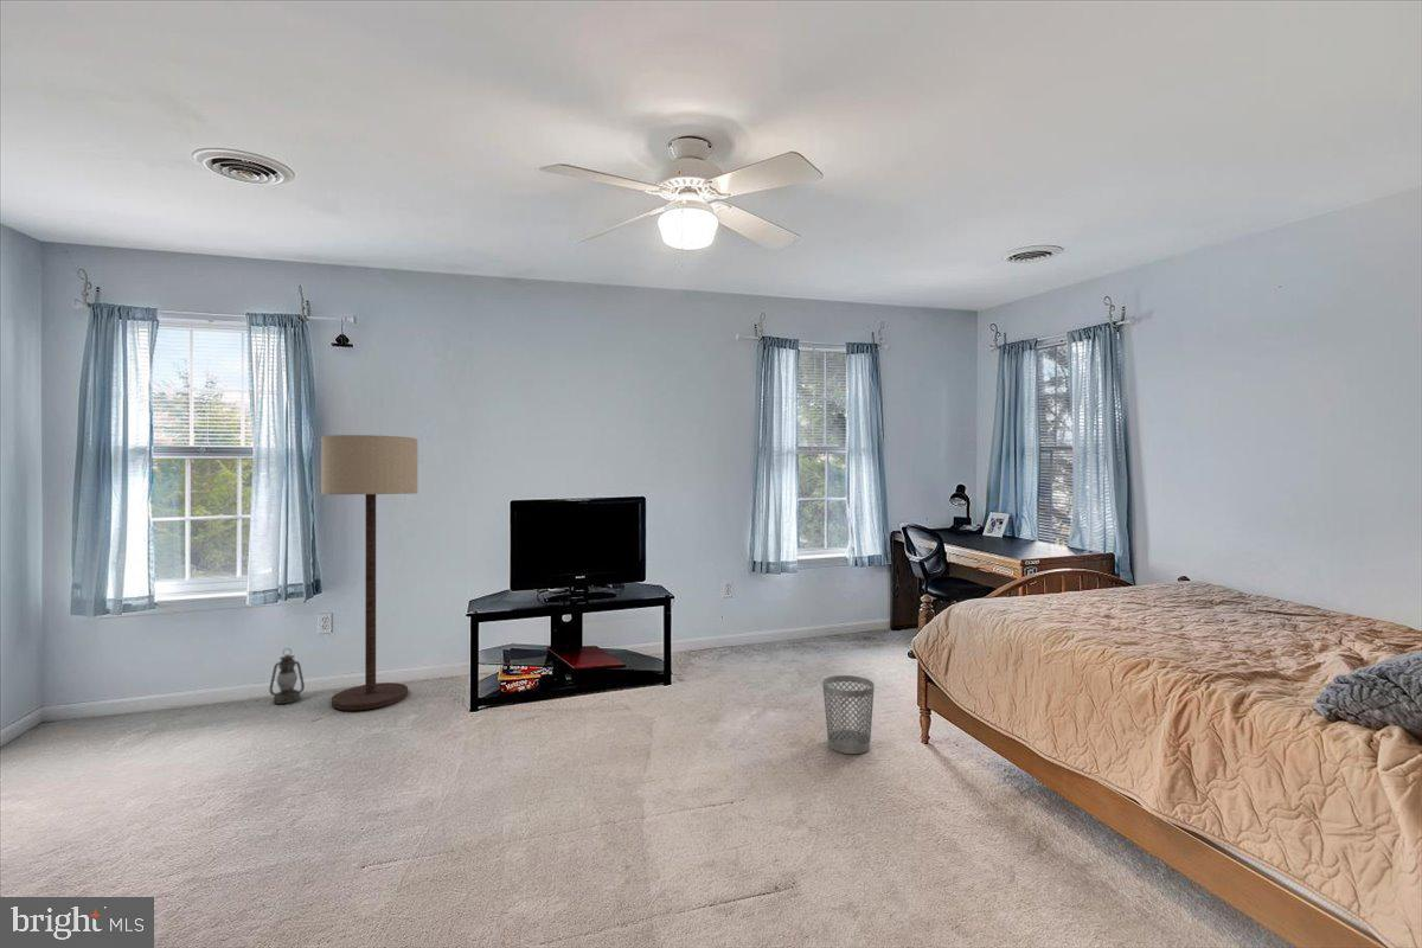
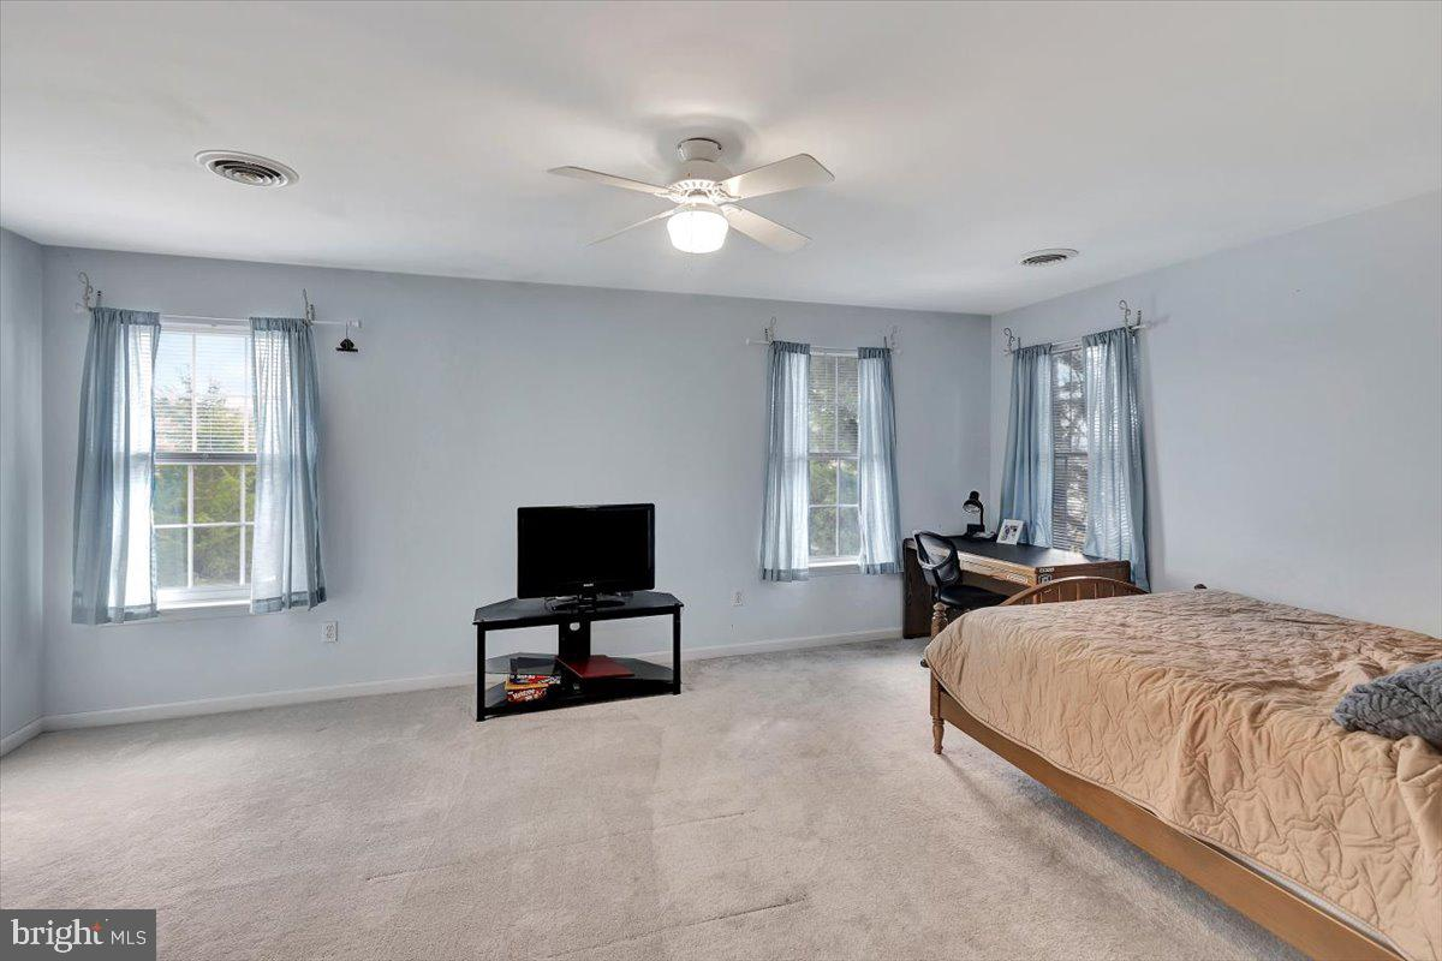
- floor lamp [320,434,418,711]
- lantern [269,647,306,705]
- wastebasket [821,674,876,755]
